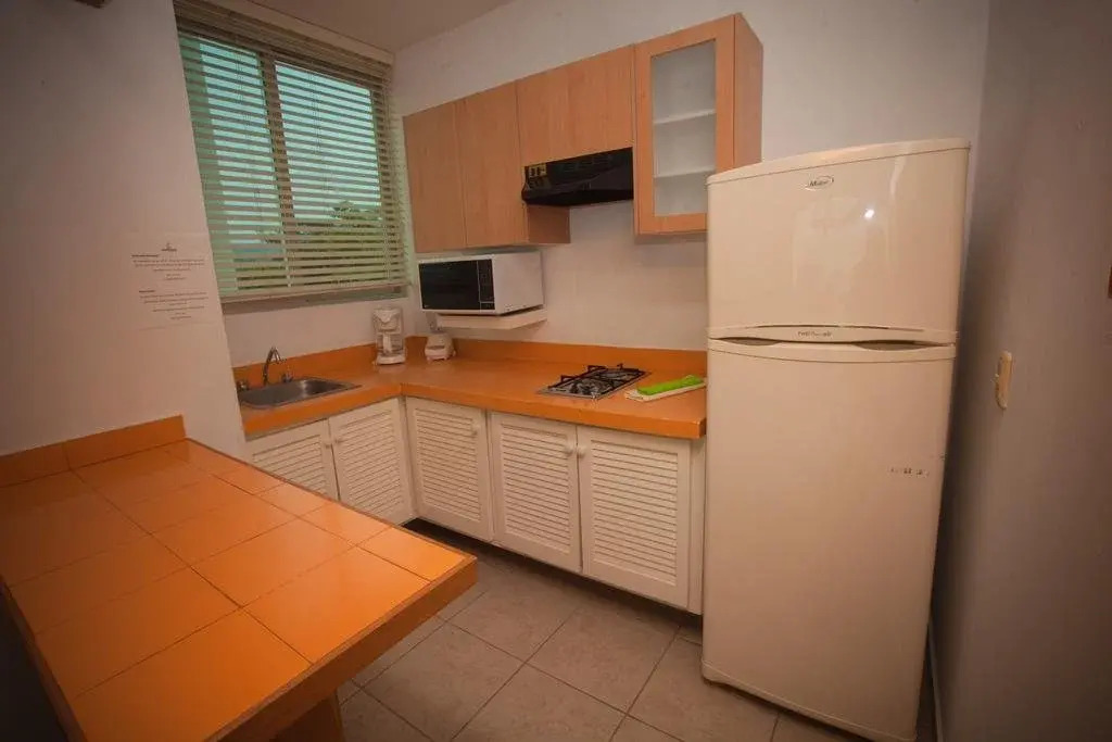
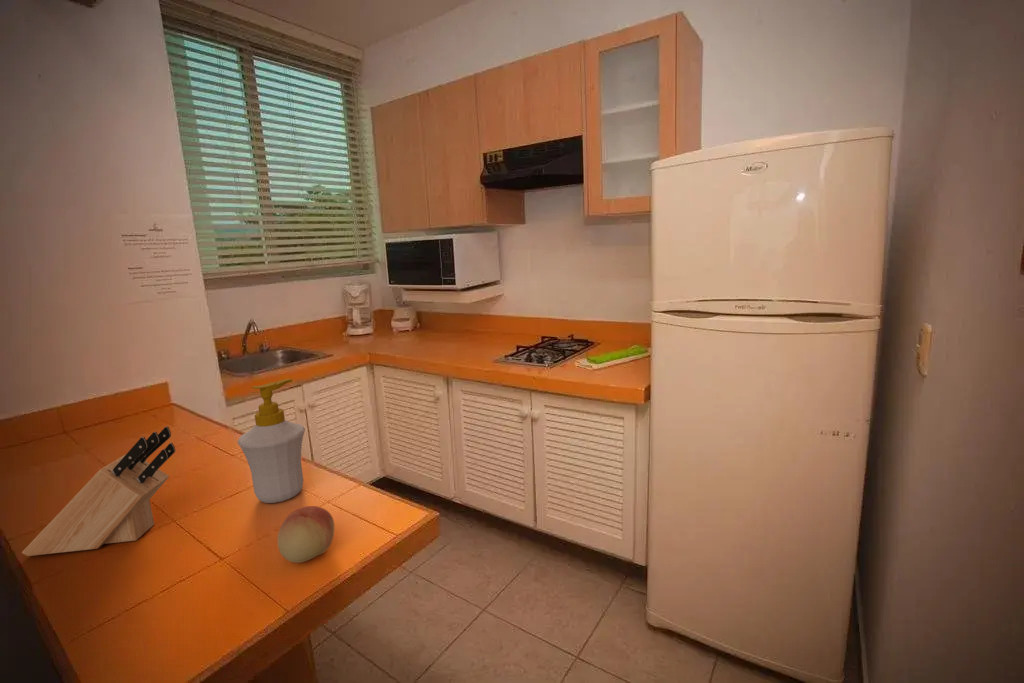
+ soap bottle [237,378,306,504]
+ fruit [277,505,335,564]
+ knife block [21,425,176,557]
